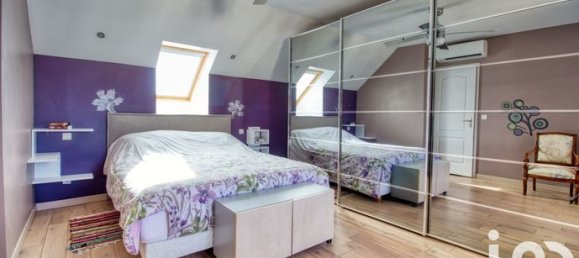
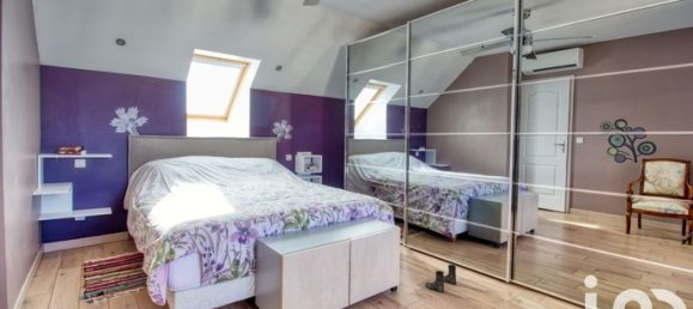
+ boots [424,263,457,292]
